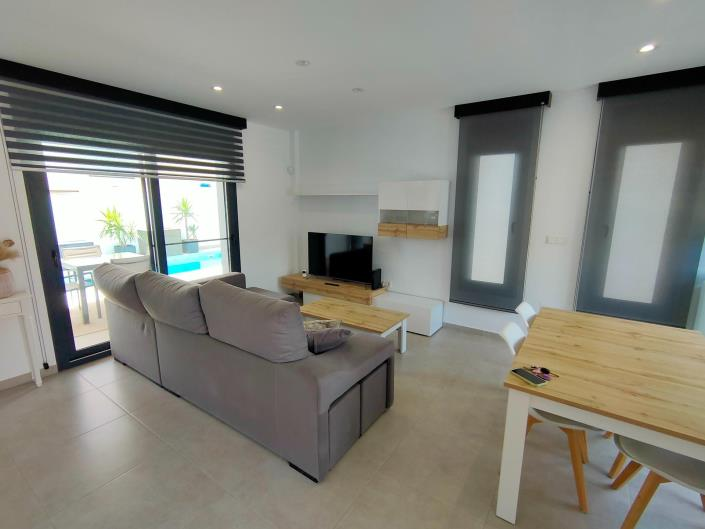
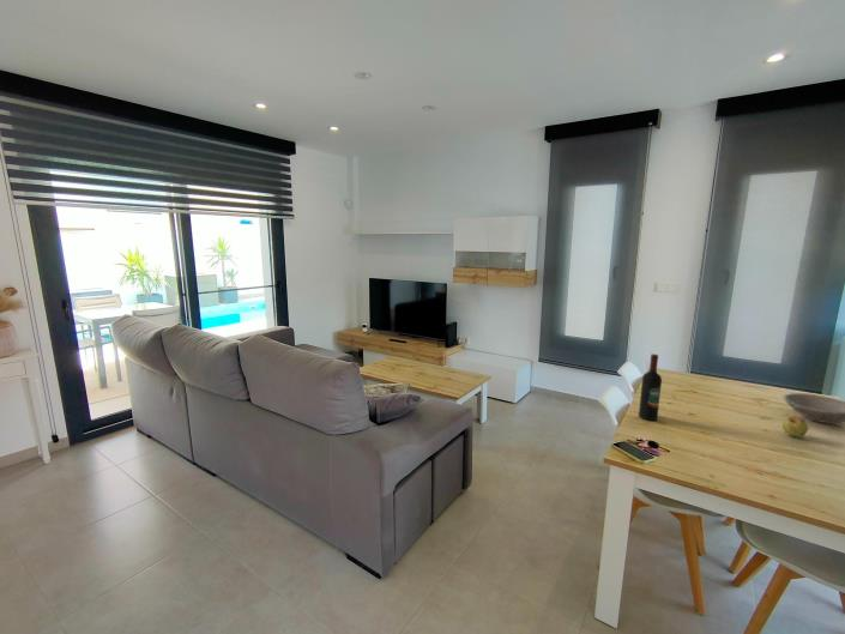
+ apple [780,416,809,439]
+ wine bottle [638,354,663,422]
+ bowl [781,392,845,424]
